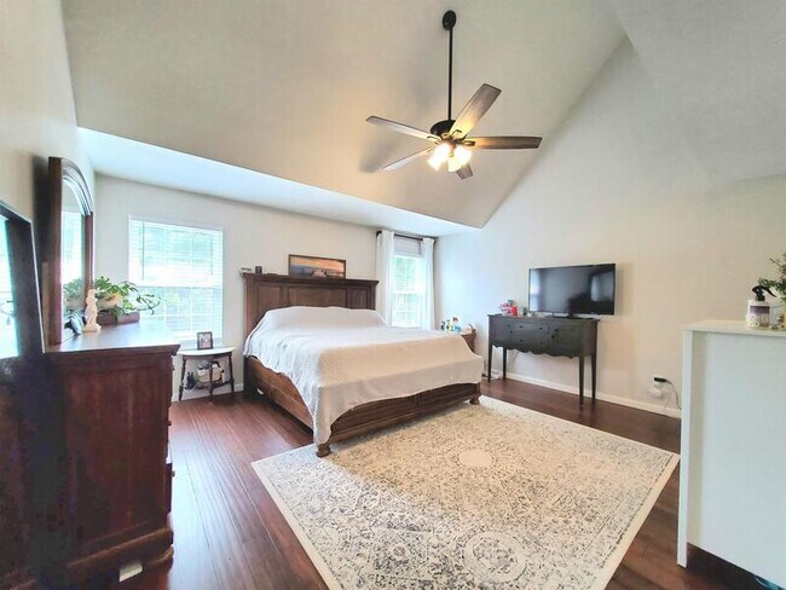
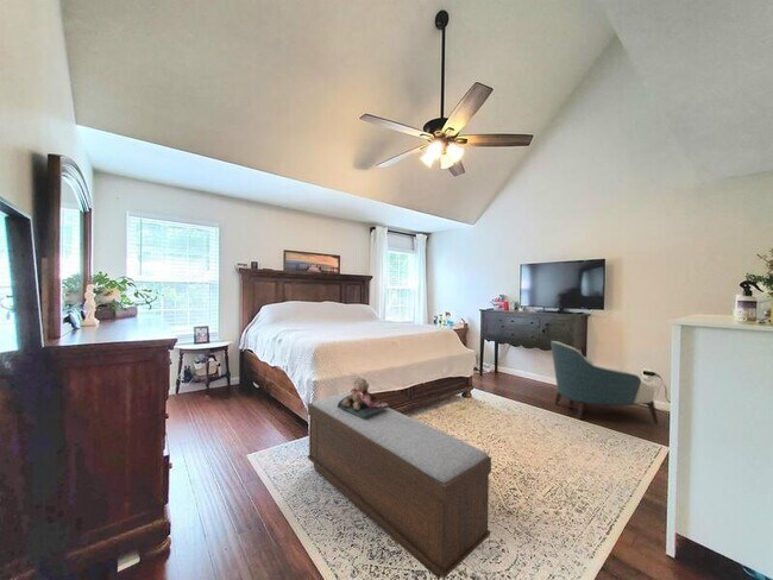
+ teddy bear [338,374,394,420]
+ armchair [549,340,659,425]
+ bench [307,391,492,580]
